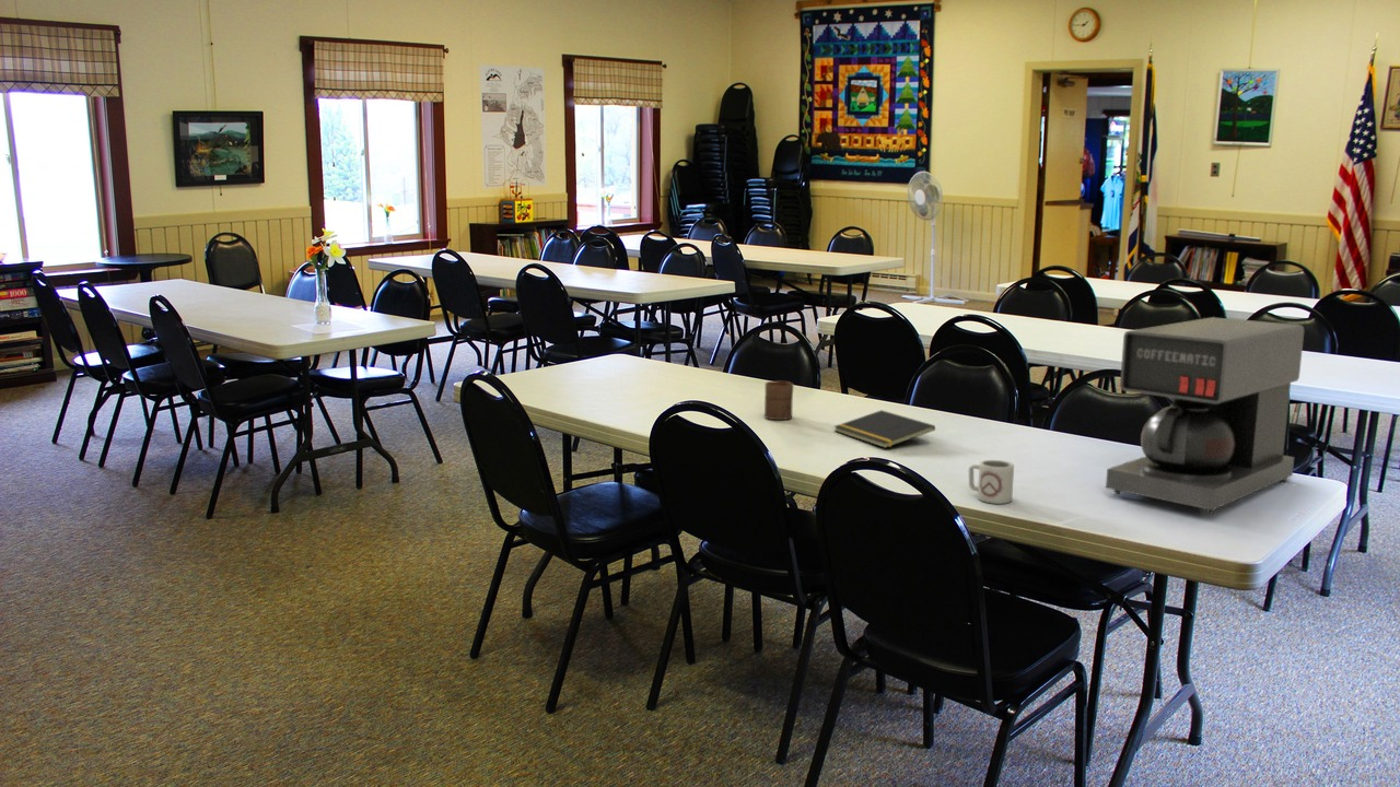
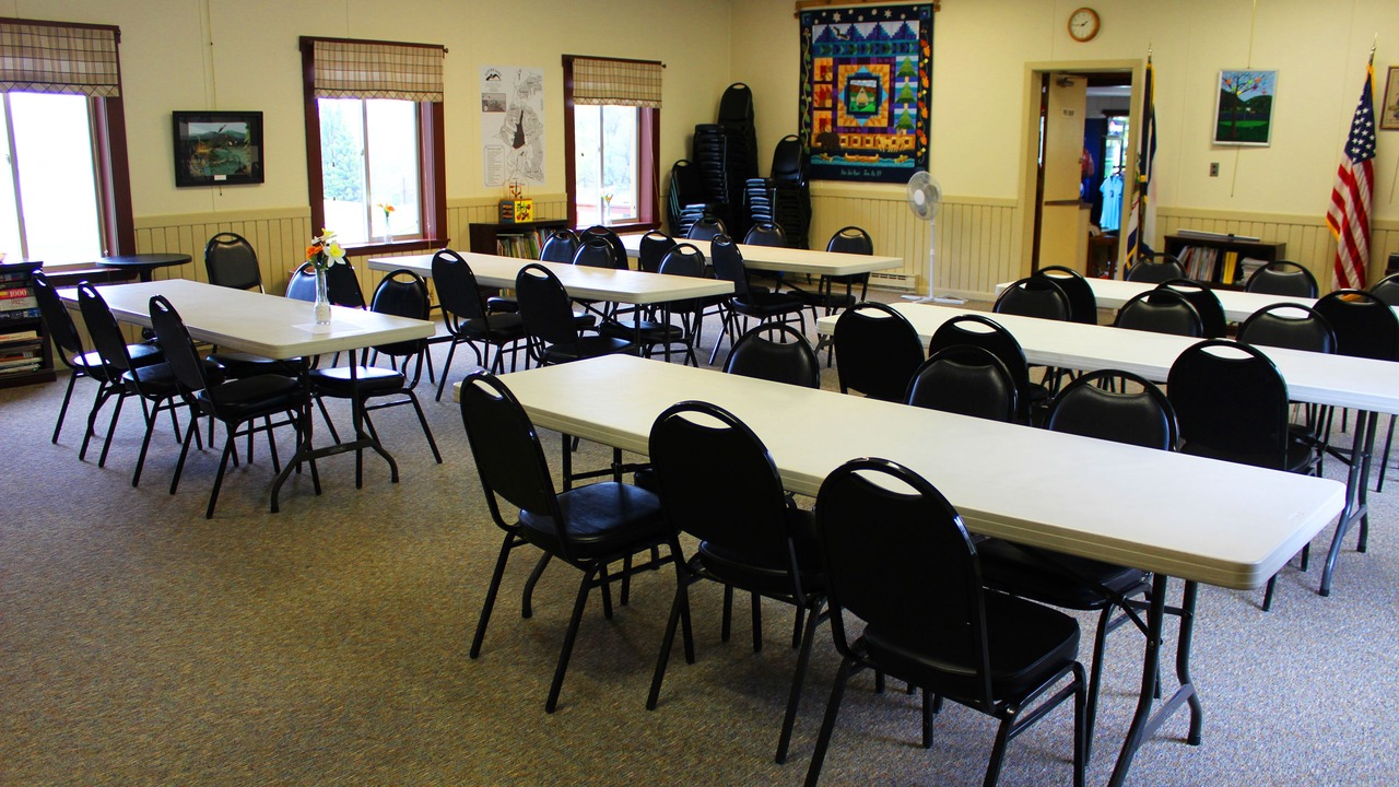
- cup [763,380,795,421]
- notepad [832,409,936,449]
- cup [968,459,1015,505]
- coffee maker [1105,316,1305,515]
